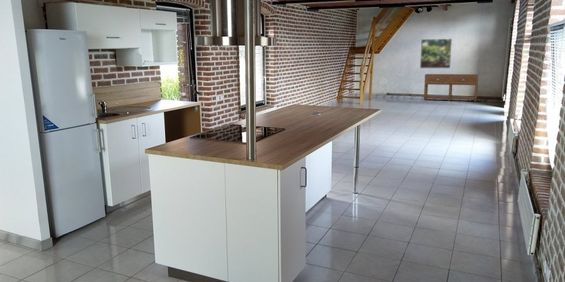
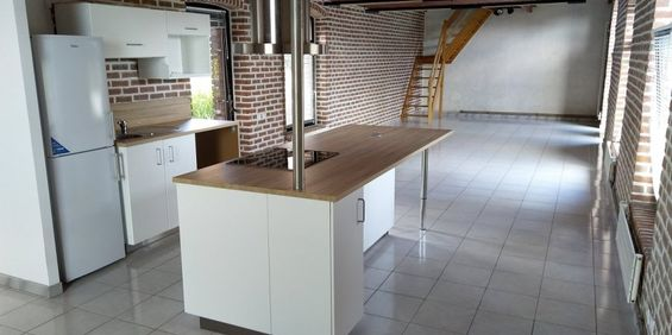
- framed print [419,38,453,69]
- console table [423,73,479,102]
